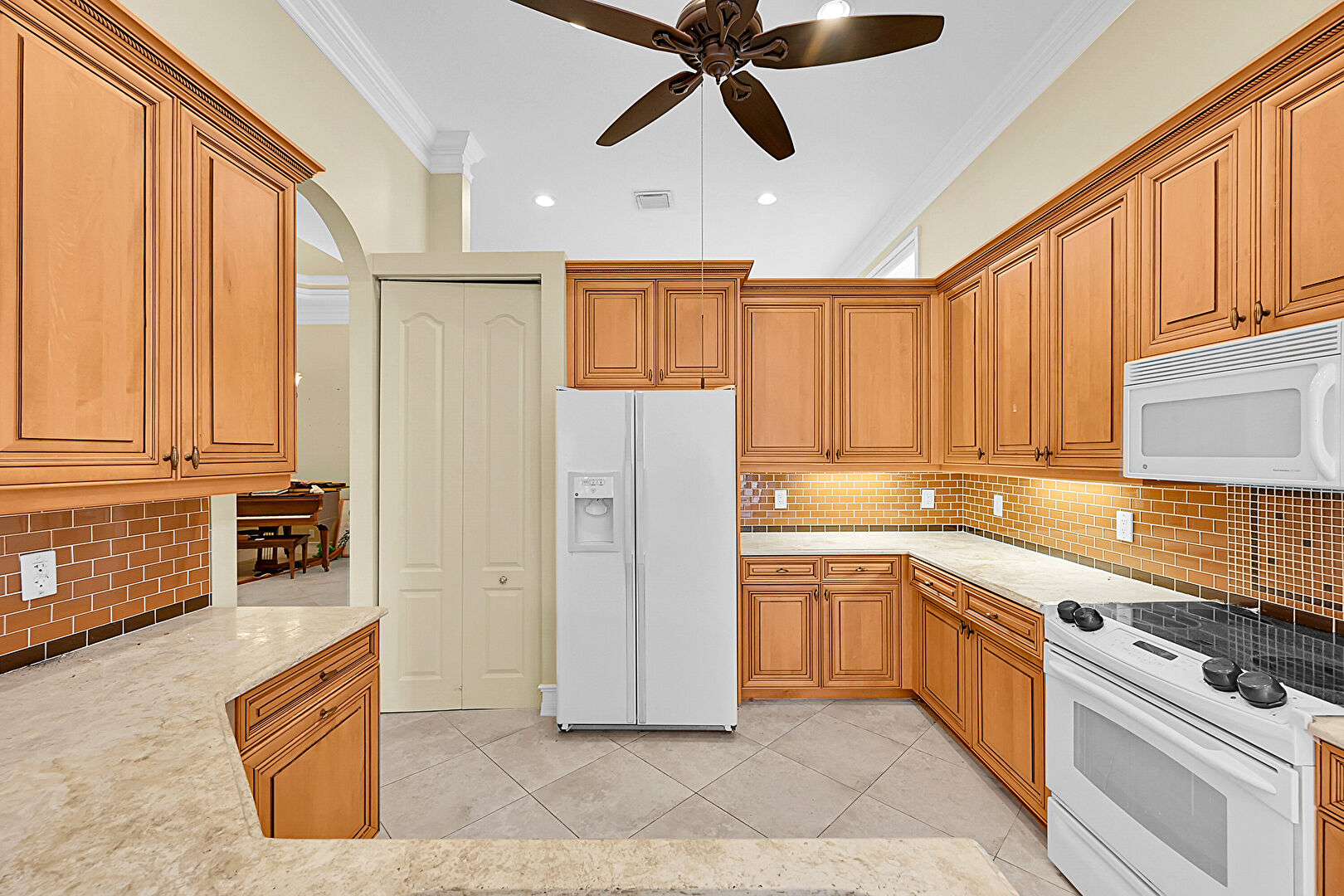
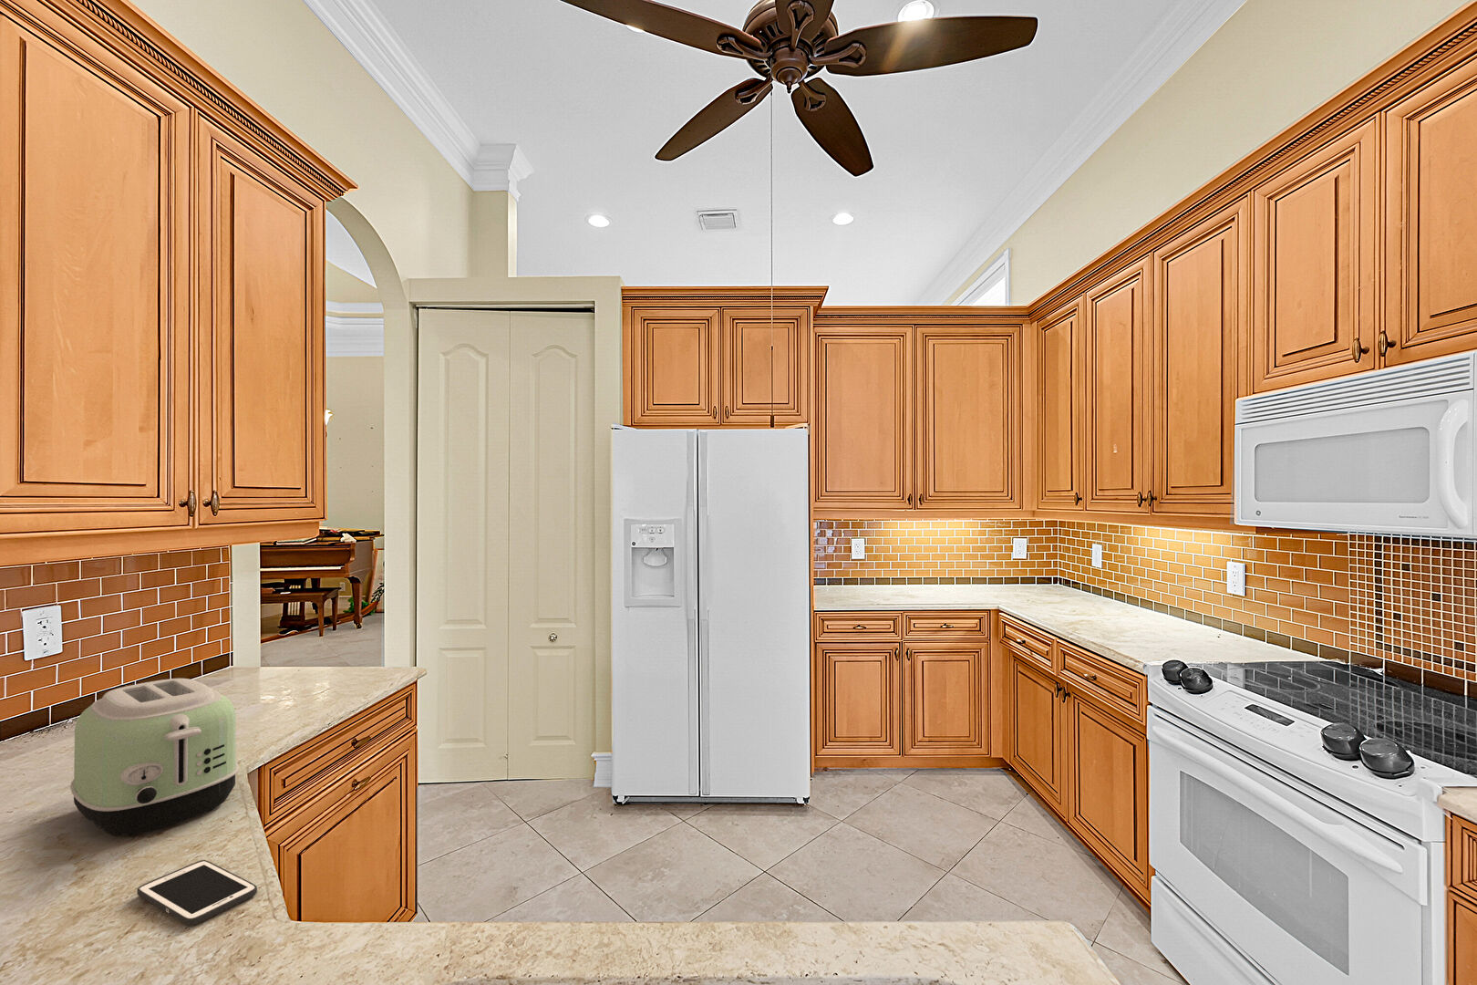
+ toaster [69,677,240,838]
+ cell phone [136,860,258,927]
